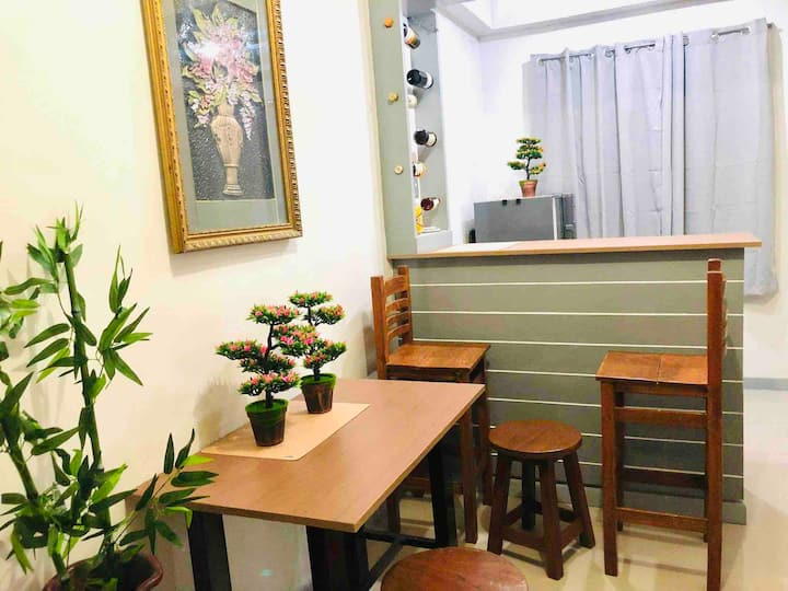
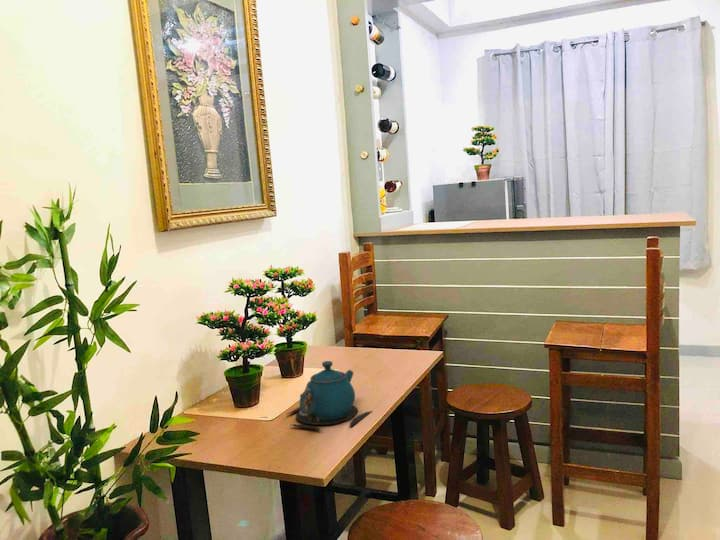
+ teapot [287,360,373,431]
